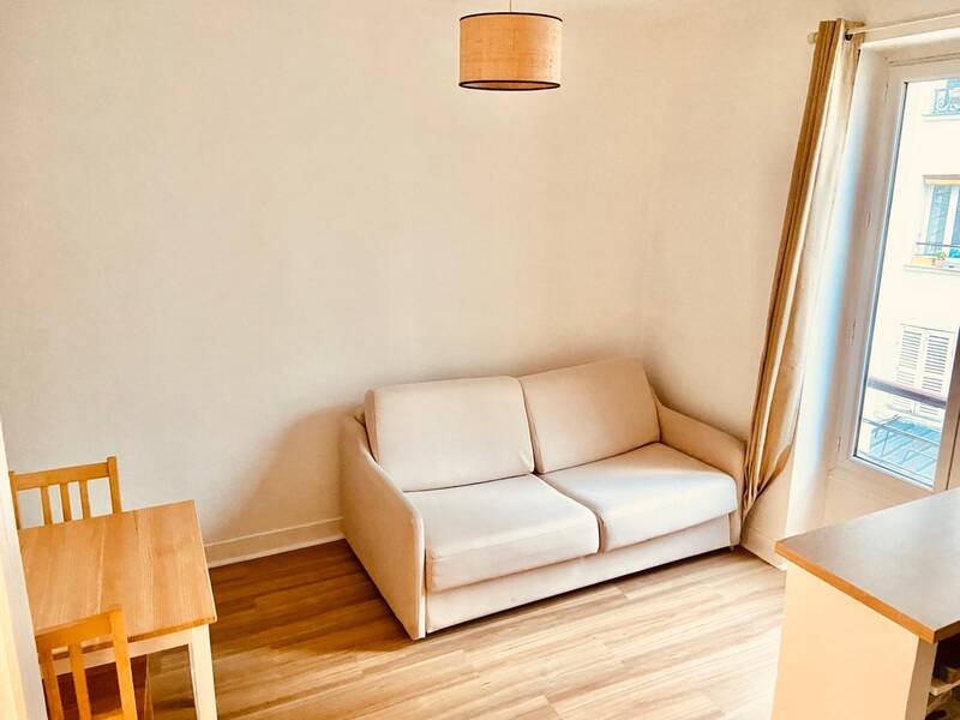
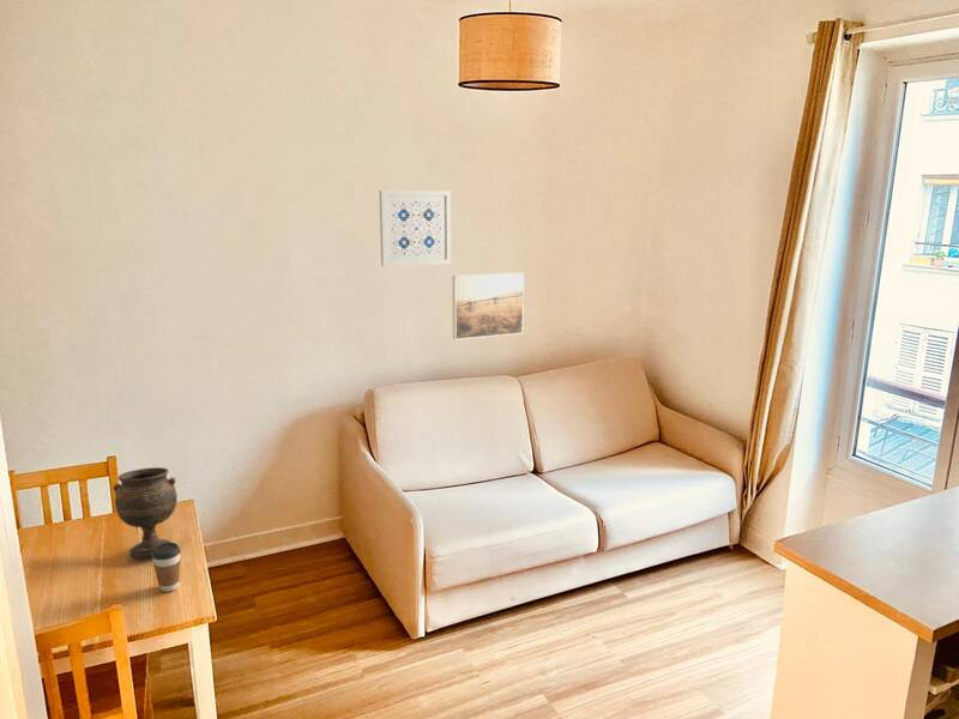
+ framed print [452,271,525,340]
+ wall art [379,189,452,267]
+ goblet [111,466,179,560]
+ coffee cup [151,542,182,593]
